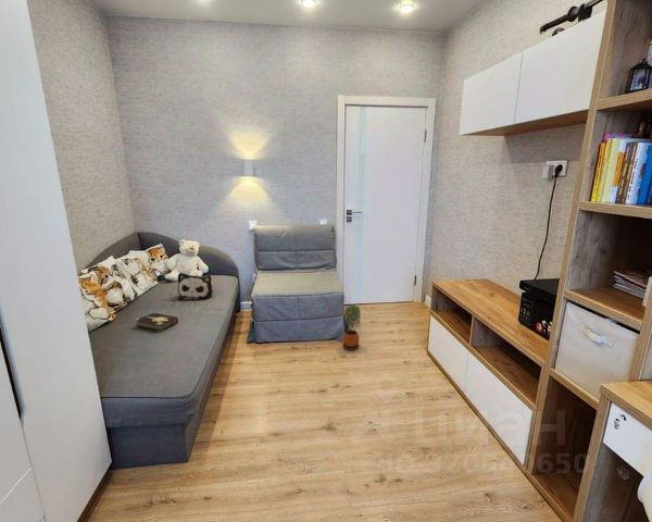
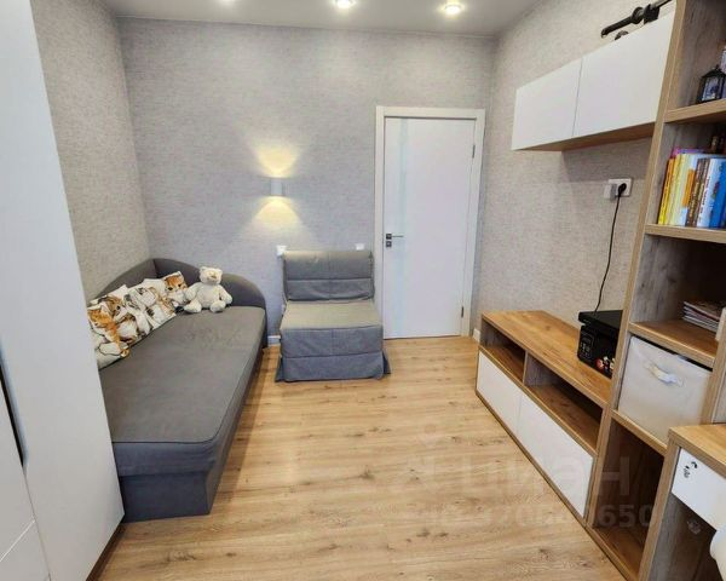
- plush toy [177,272,214,301]
- potted plant [340,304,362,350]
- hardback book [134,312,179,333]
